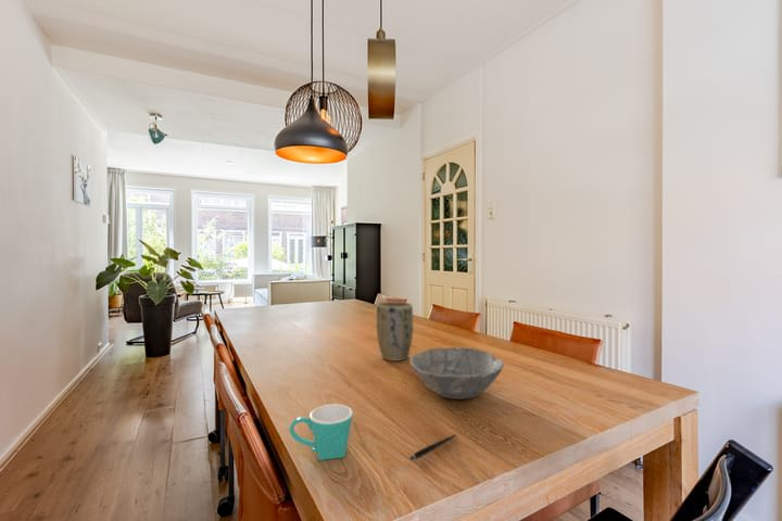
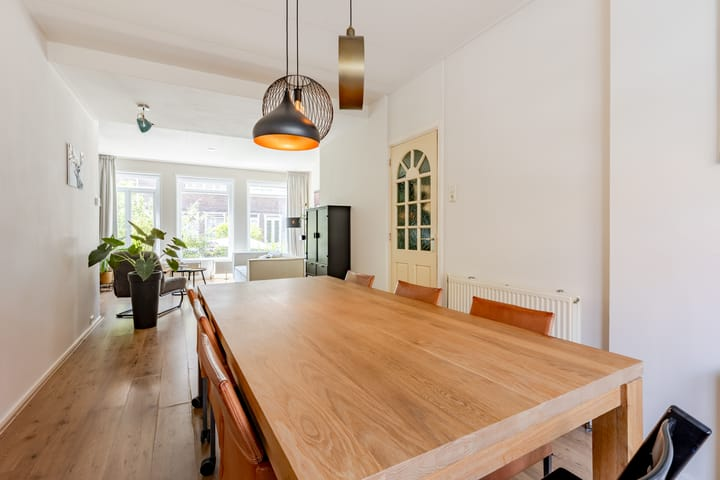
- mug [289,403,354,461]
- plant pot [376,301,414,363]
- bowl [409,346,505,401]
- pen [408,433,457,460]
